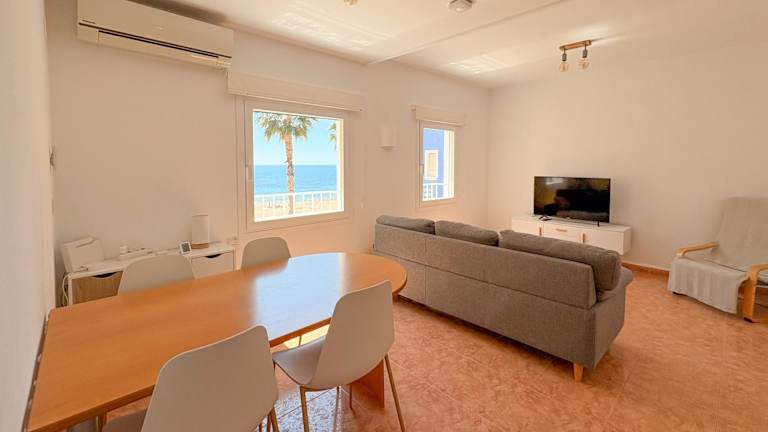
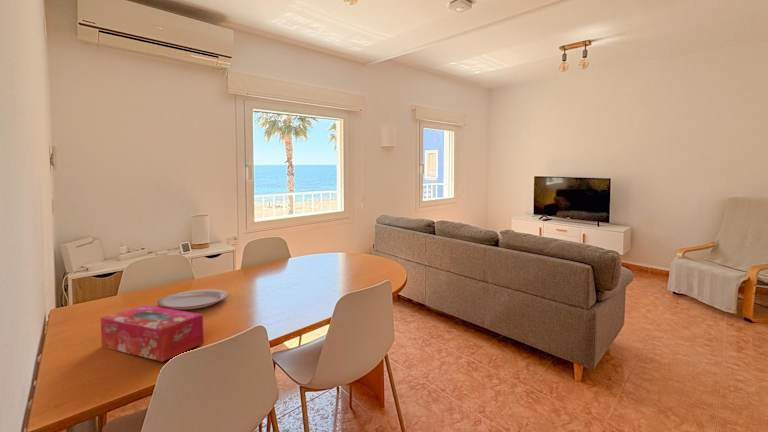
+ tissue box [99,304,205,363]
+ plate [156,288,230,310]
